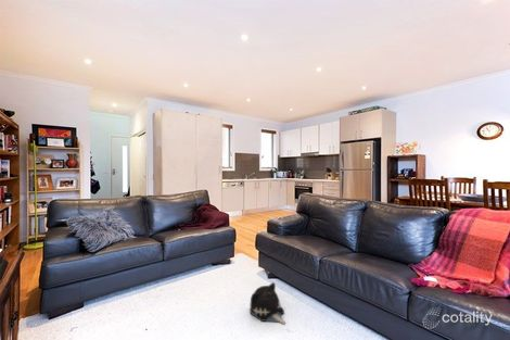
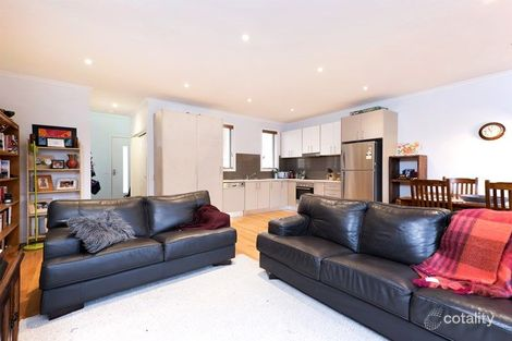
- plush toy [248,281,286,325]
